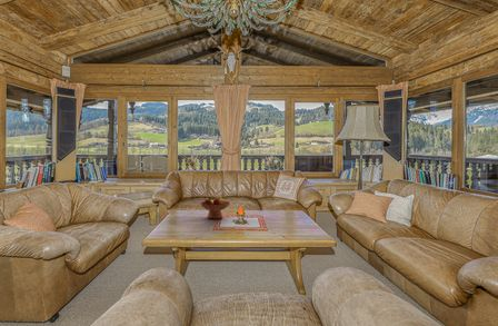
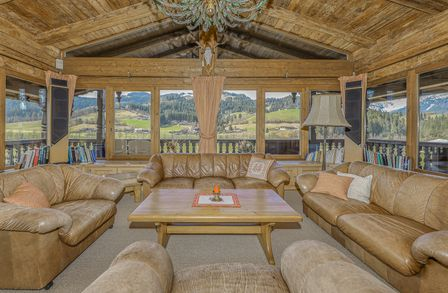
- fruit bowl [199,196,231,220]
